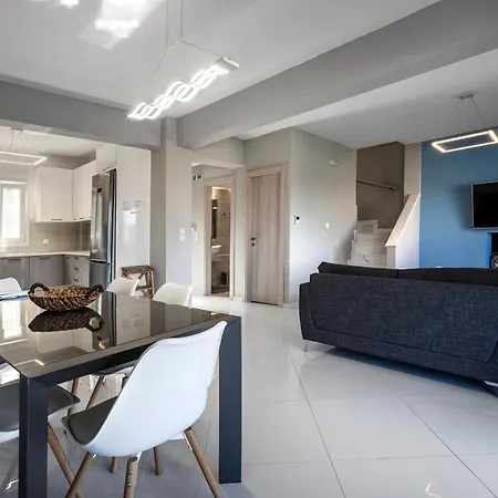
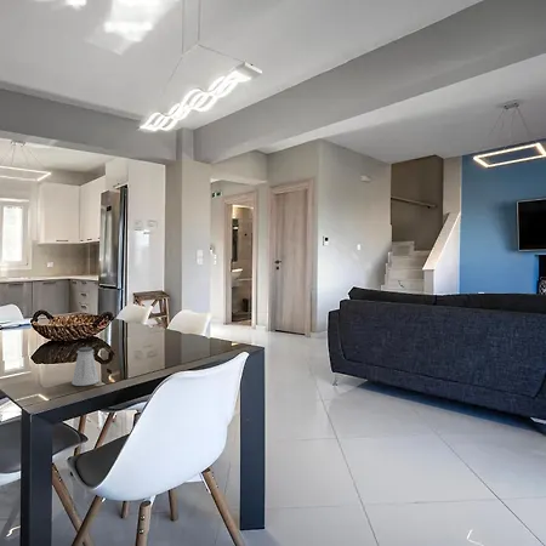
+ saltshaker [70,346,99,387]
